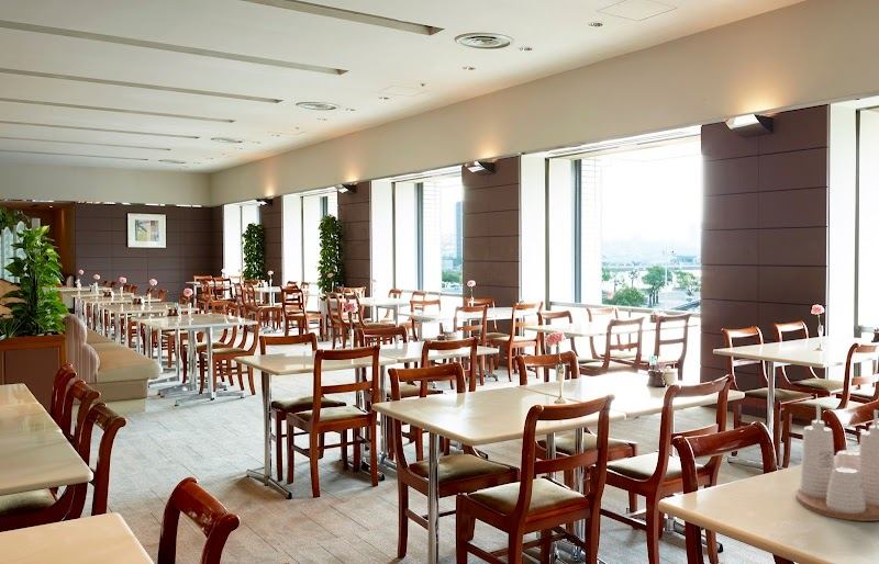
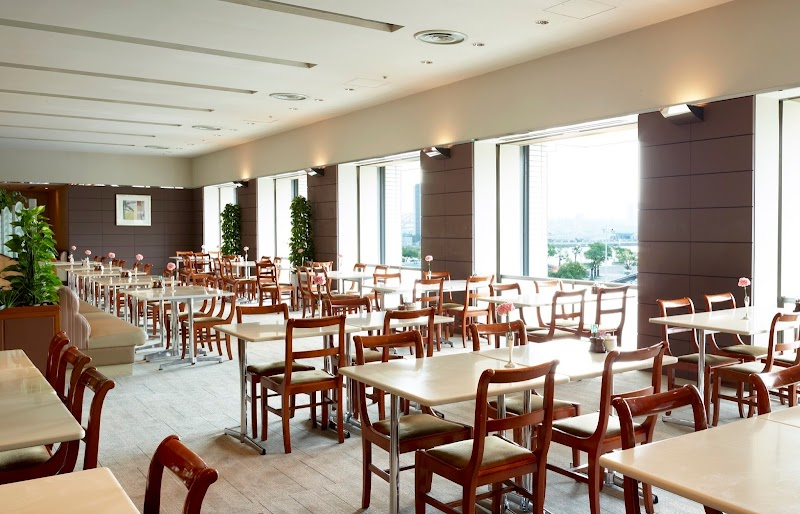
- condiment set [795,405,879,522]
